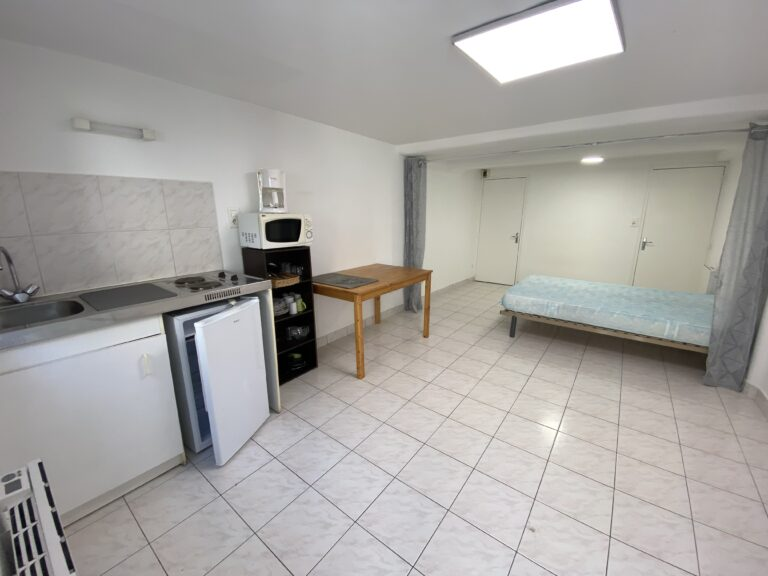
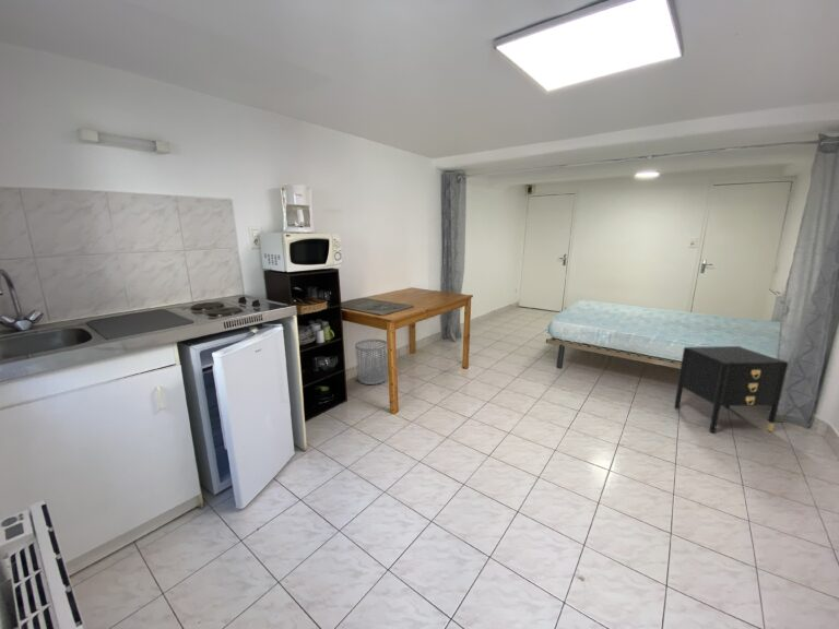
+ nightstand [673,345,789,434]
+ waste bin [354,339,389,385]
